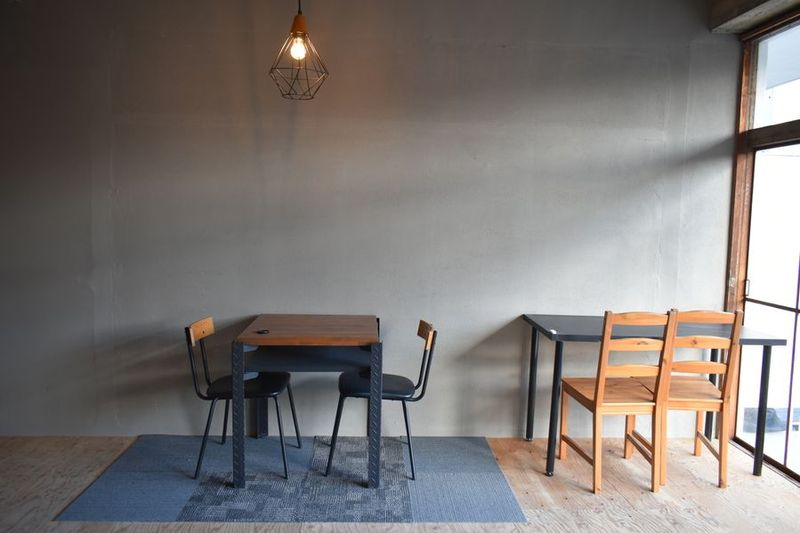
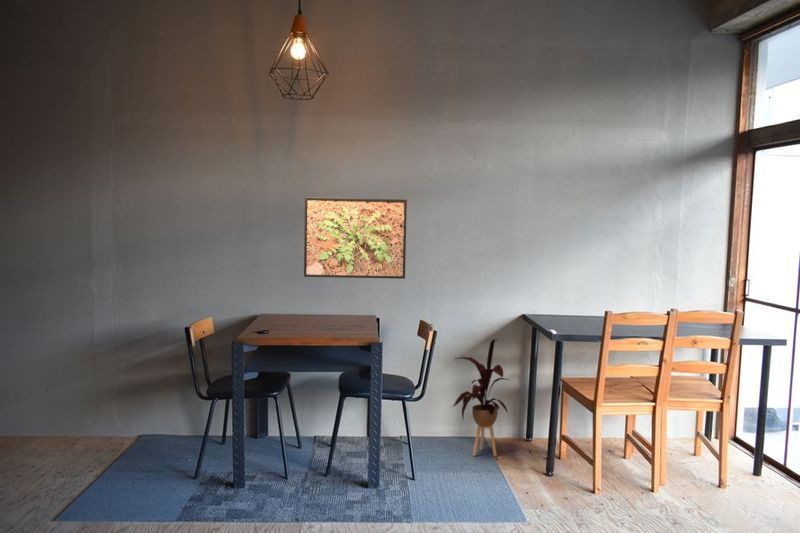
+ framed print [303,196,408,280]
+ house plant [451,338,510,457]
